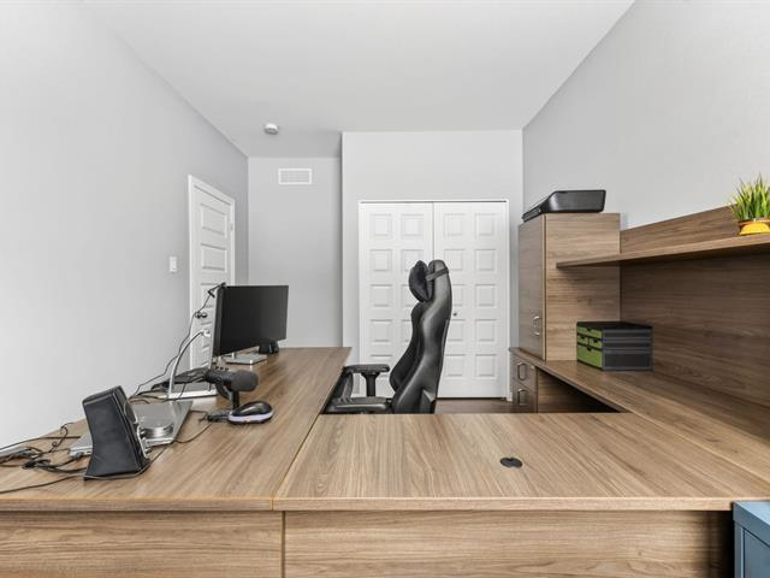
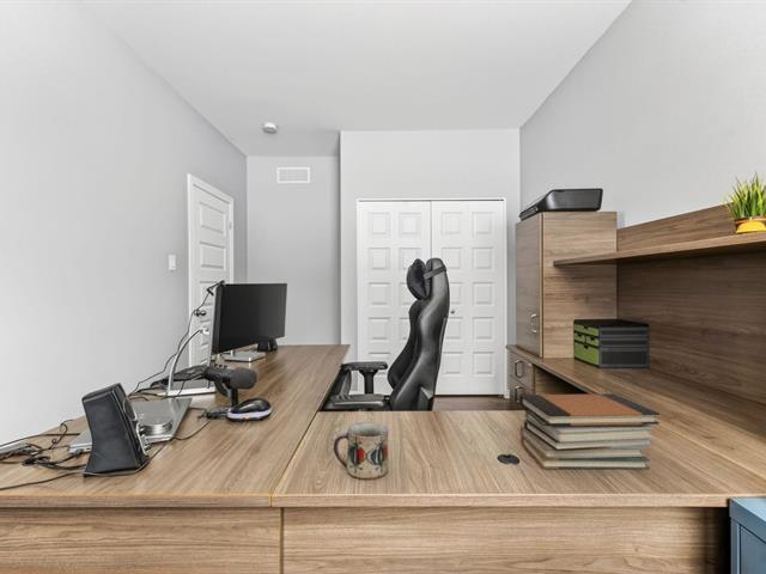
+ book stack [518,392,661,470]
+ mug [333,421,389,481]
